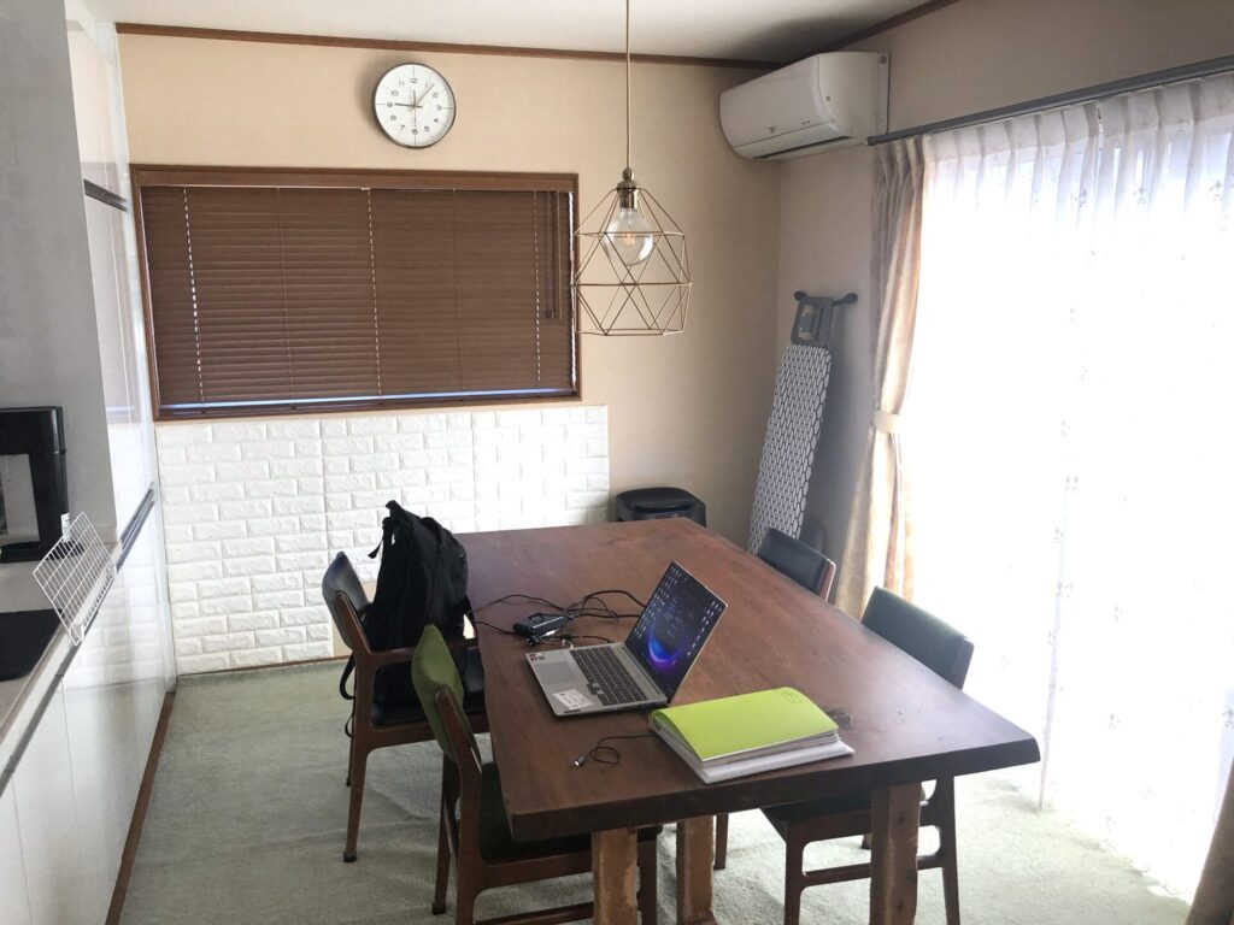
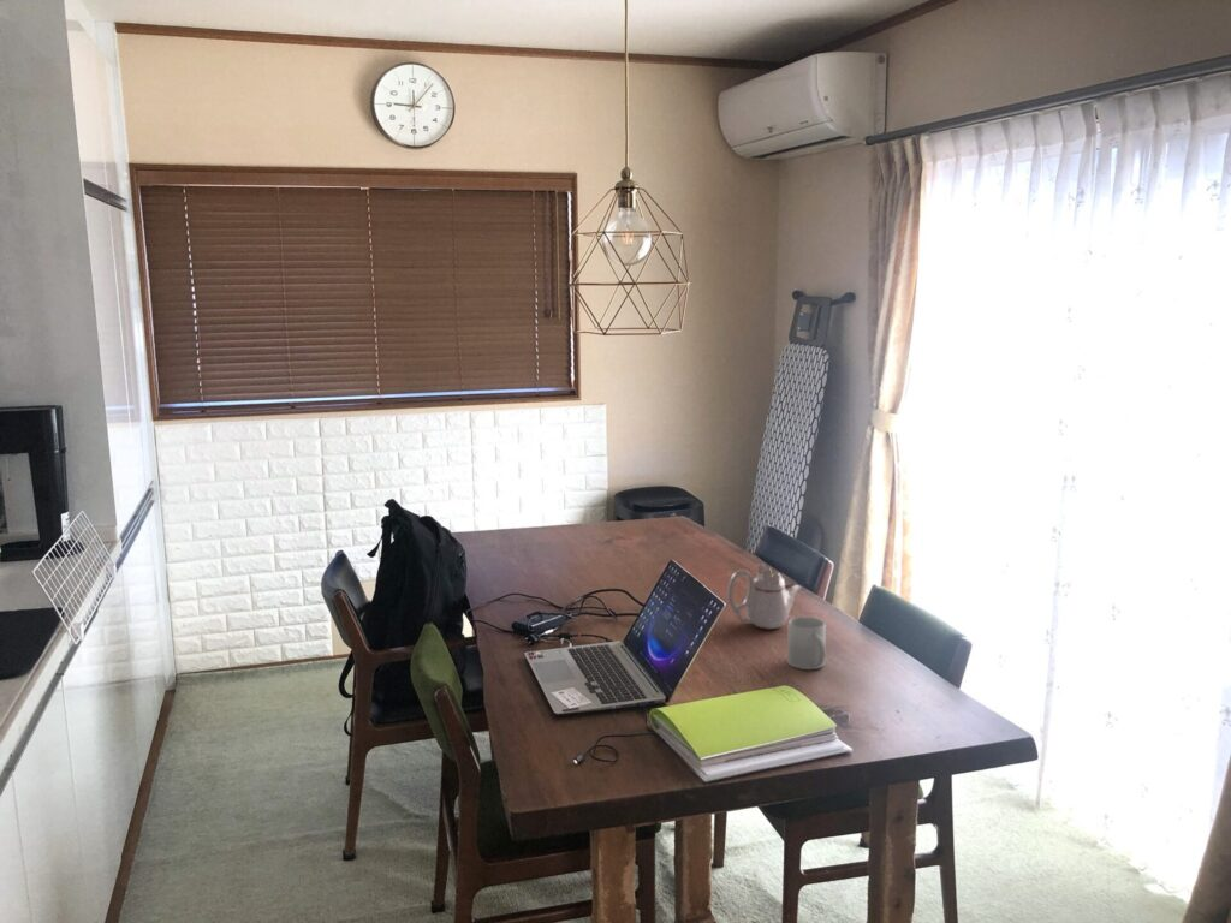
+ teapot [726,562,802,631]
+ mug [786,615,827,671]
